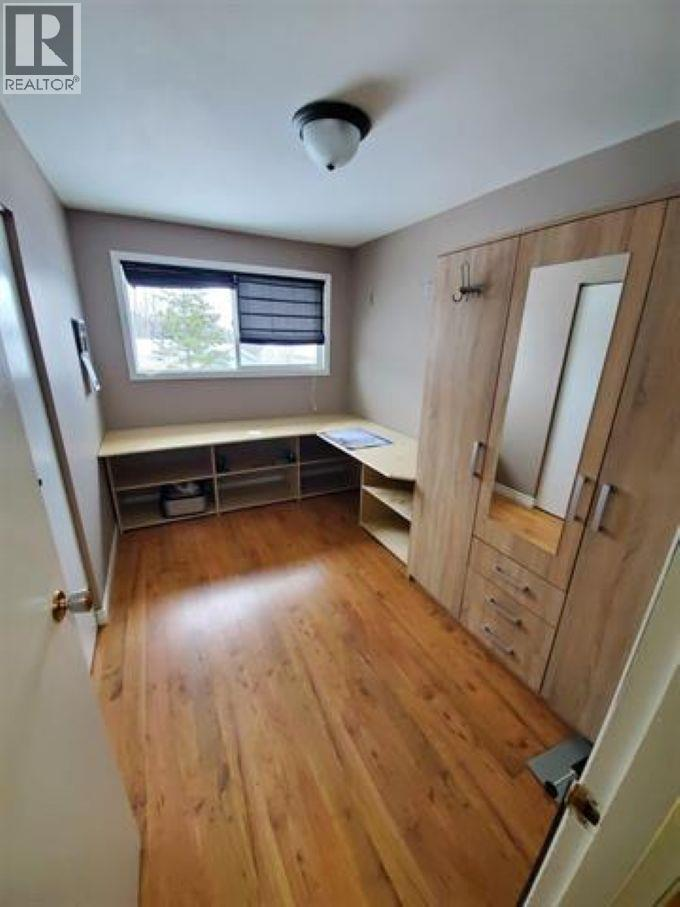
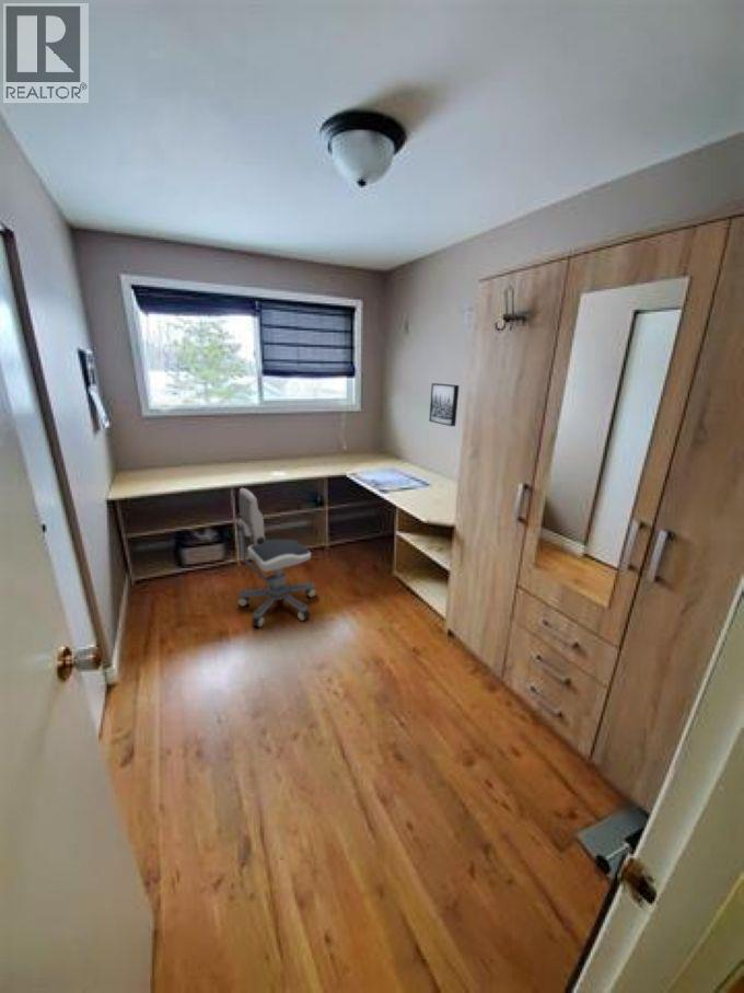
+ wall art [428,382,461,427]
+ office chair [236,487,317,628]
